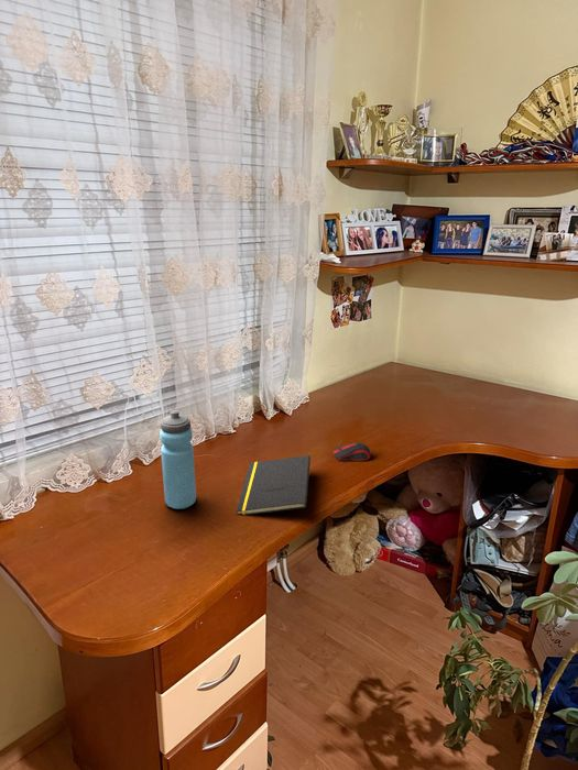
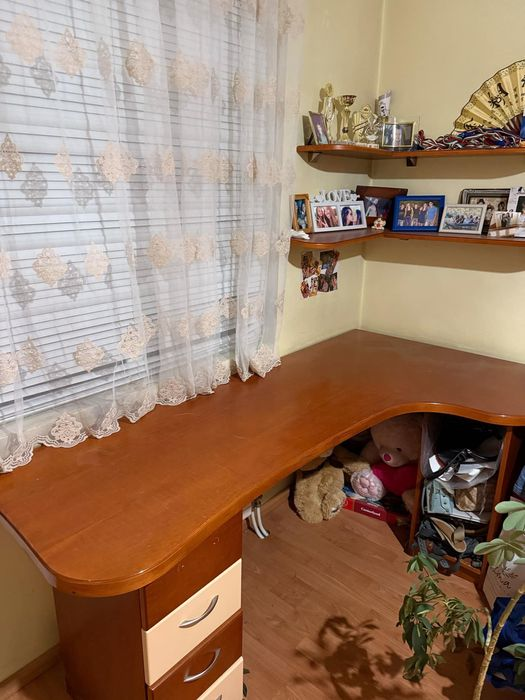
- computer mouse [332,441,372,462]
- notepad [236,454,312,516]
- water bottle [159,409,197,510]
